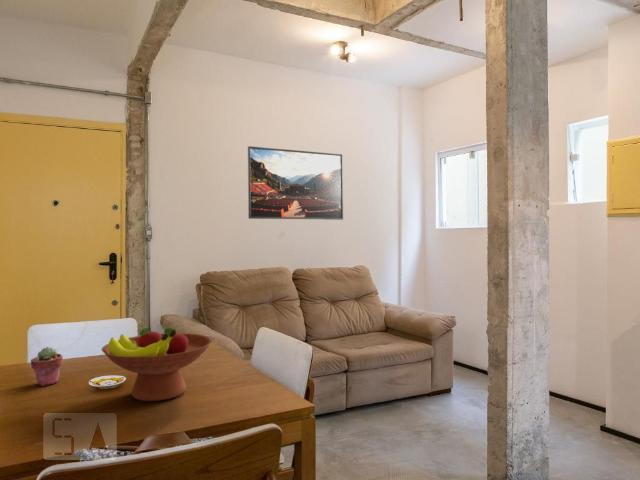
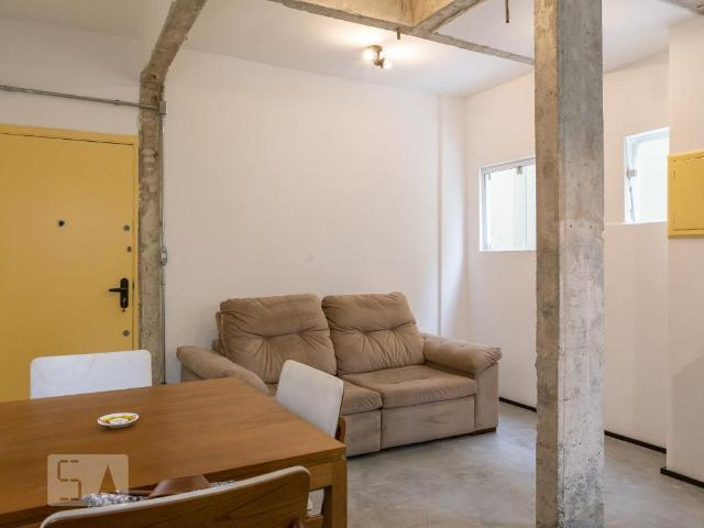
- fruit bowl [101,327,213,402]
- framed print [247,145,344,221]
- potted succulent [30,346,64,387]
